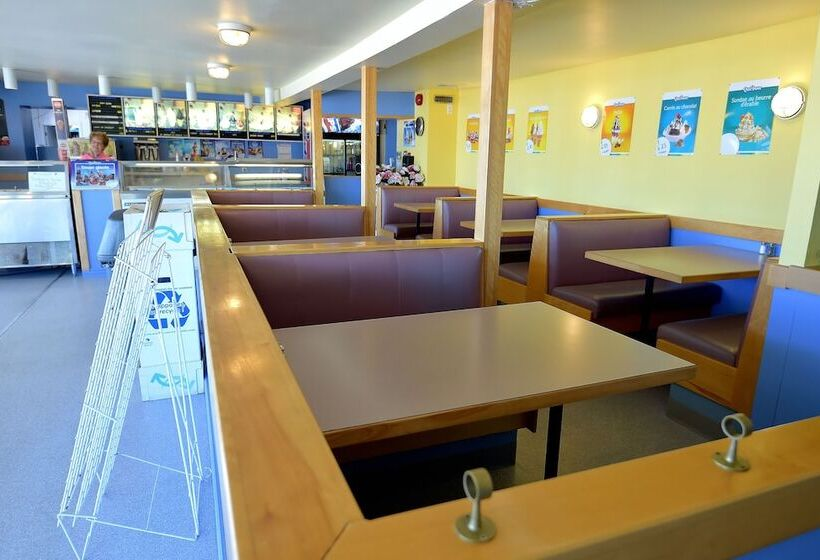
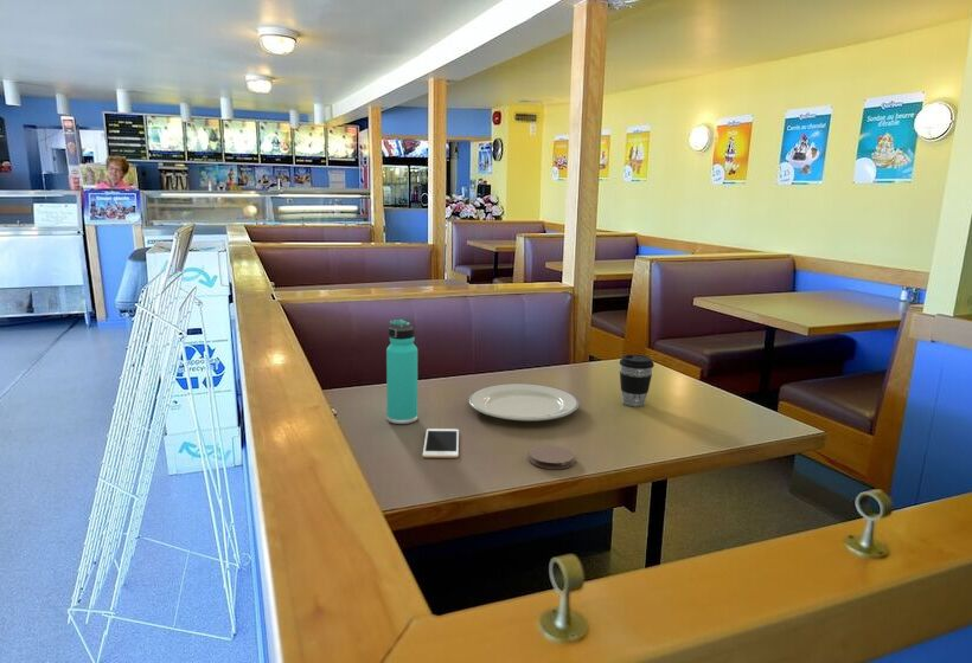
+ cell phone [422,427,460,458]
+ chinaware [468,382,580,421]
+ coaster [527,444,576,470]
+ thermos bottle [385,317,418,425]
+ coffee cup [619,353,656,407]
